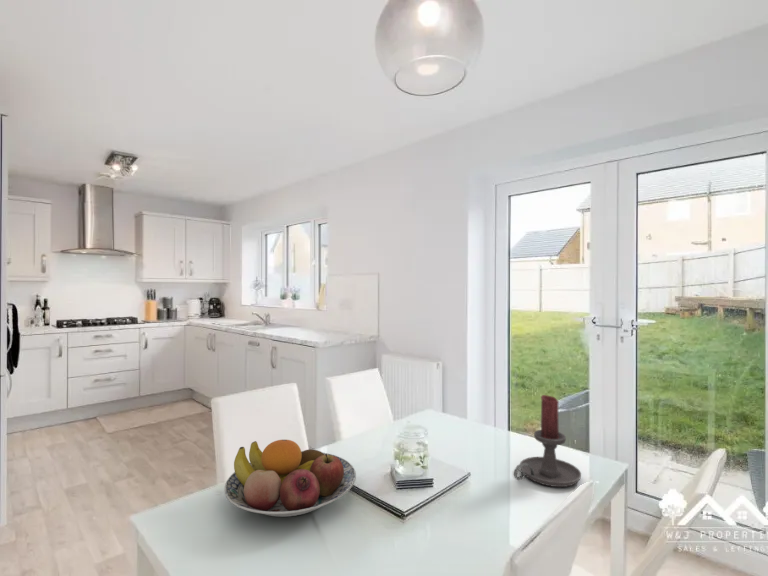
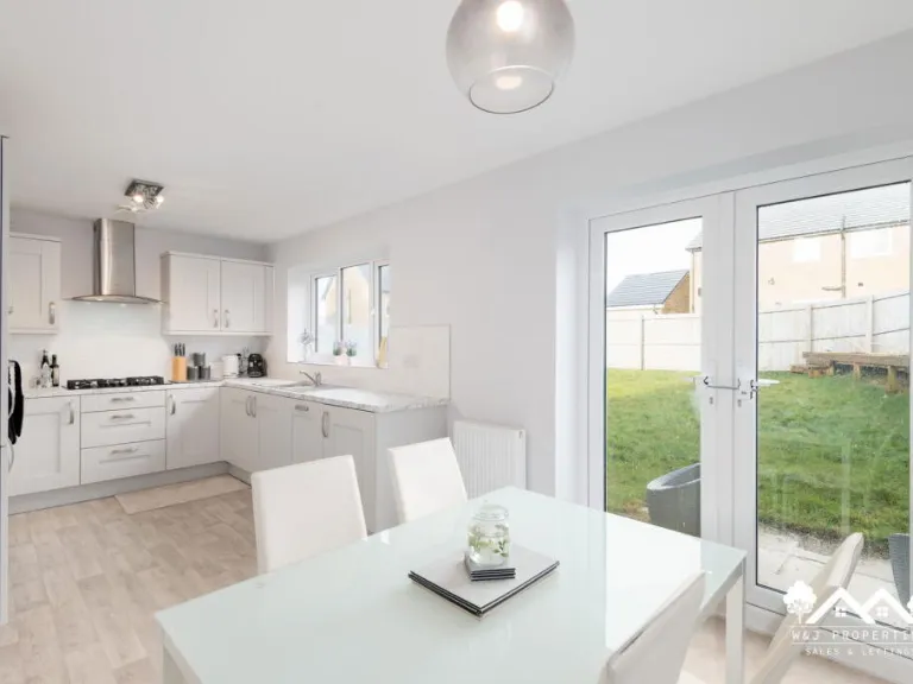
- candle holder [513,394,582,488]
- fruit bowl [223,439,357,518]
